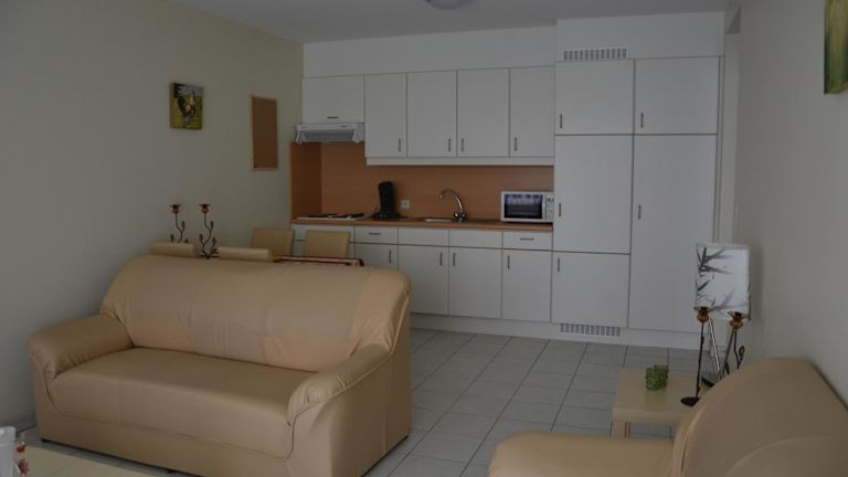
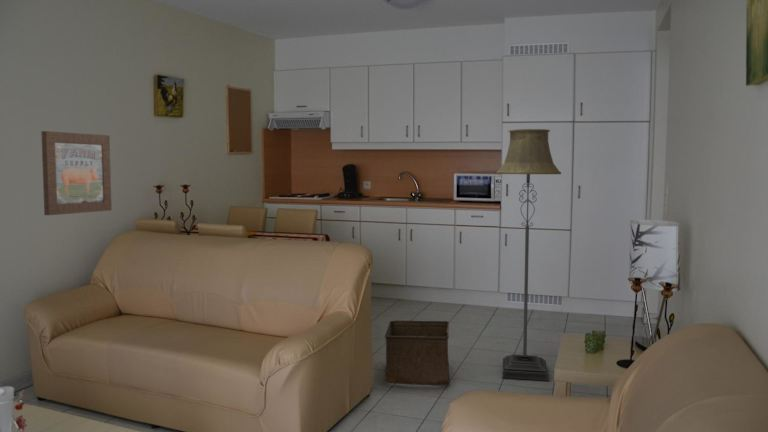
+ storage bin [384,320,451,387]
+ wall art [40,130,113,216]
+ floor lamp [495,128,562,382]
